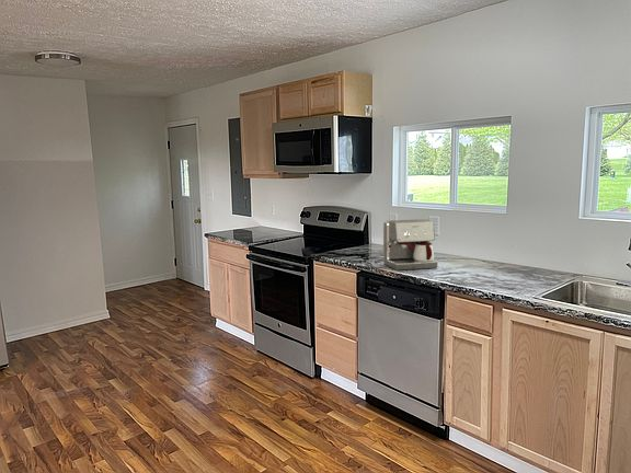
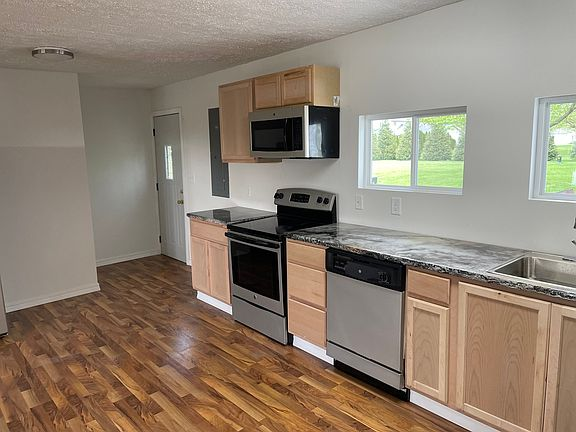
- coffee maker [382,218,438,272]
